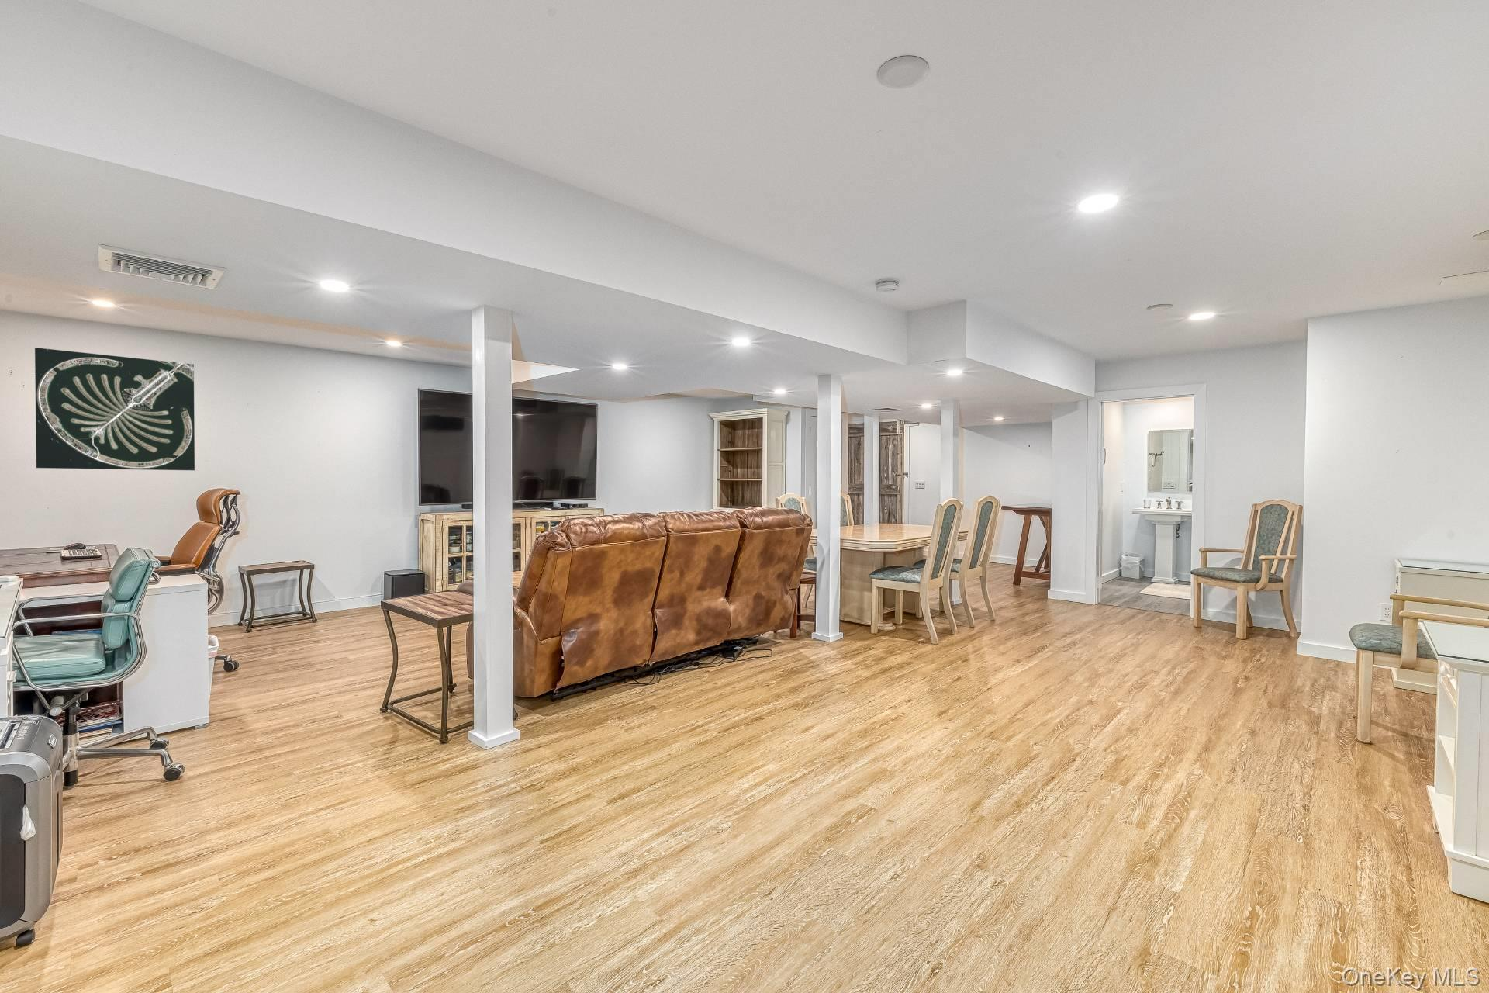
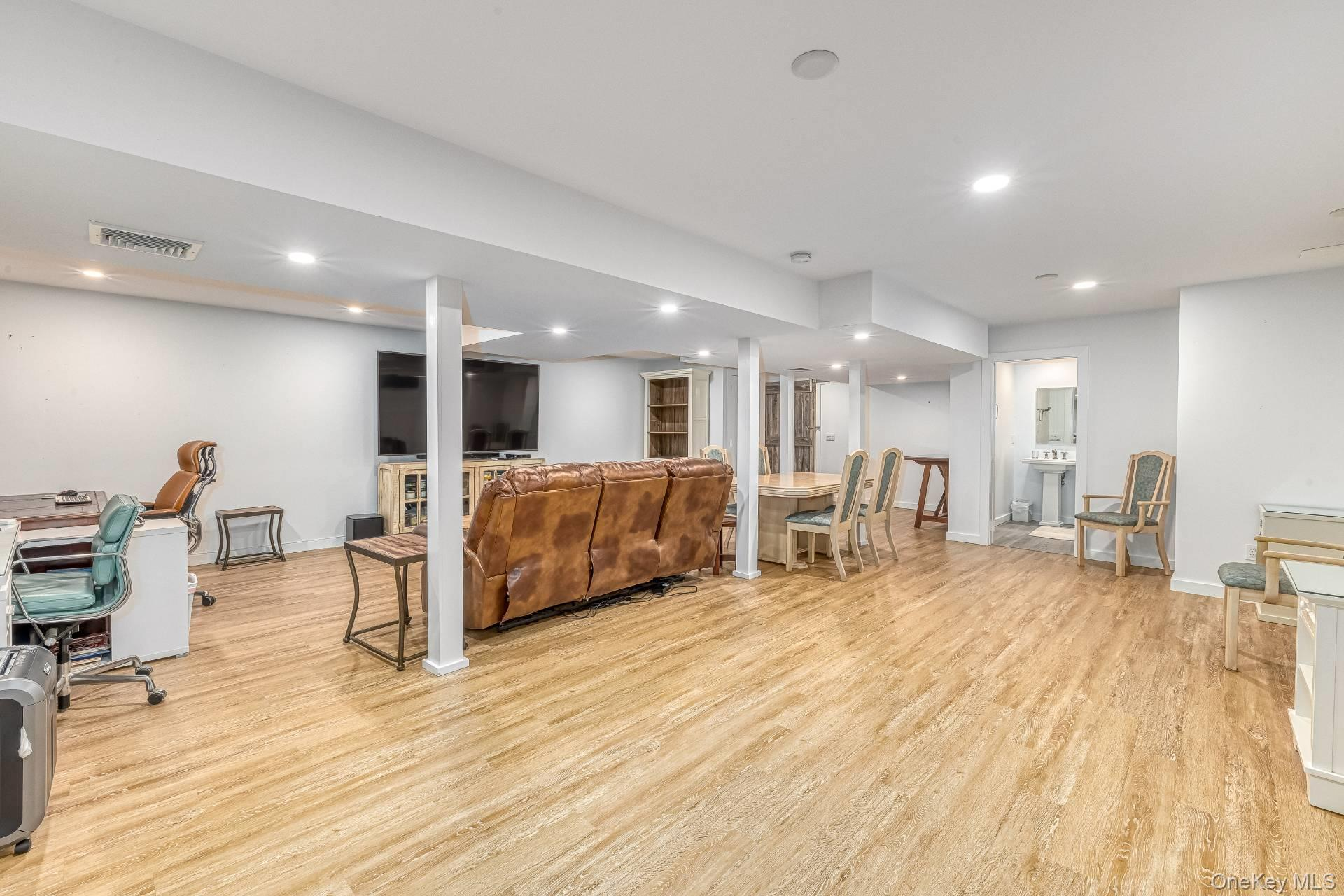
- map [34,347,195,471]
